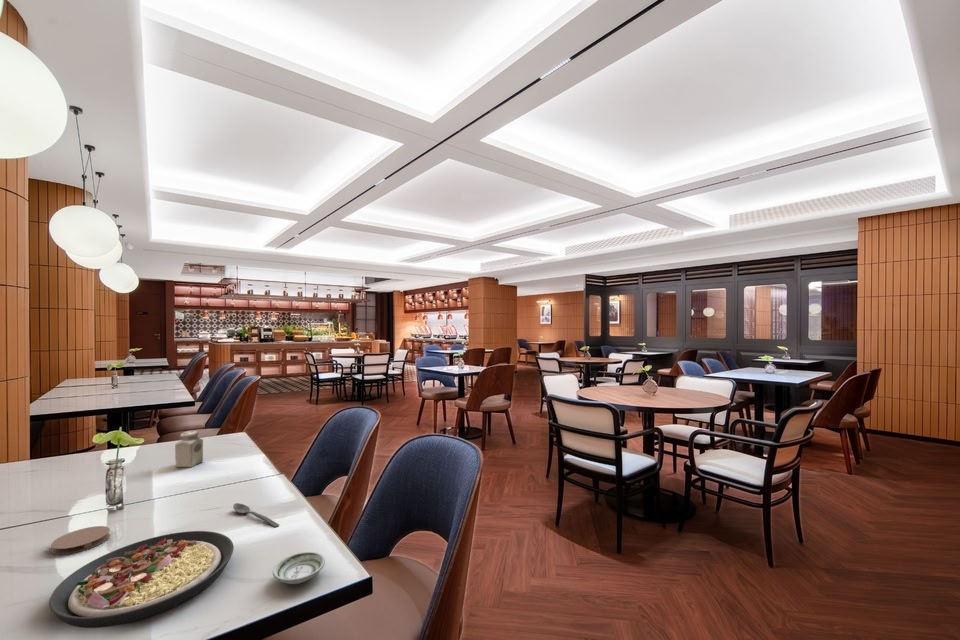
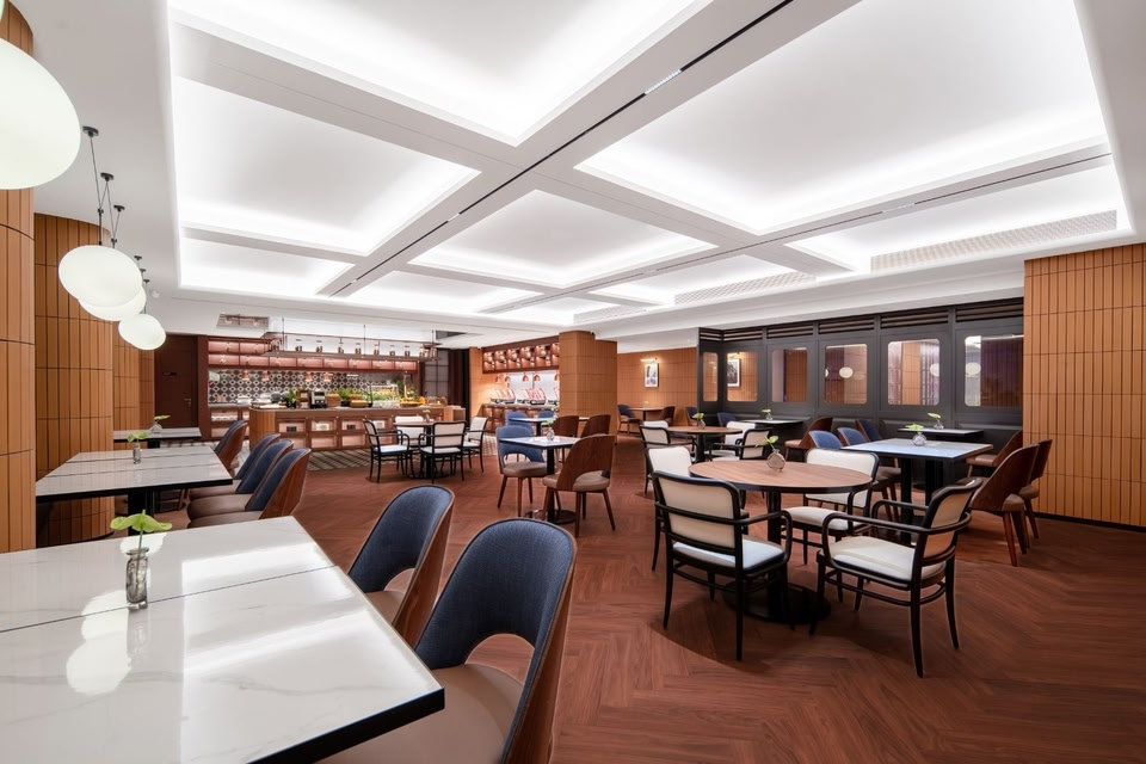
- plate [48,530,235,629]
- salt shaker [174,430,204,468]
- saucer [272,551,326,585]
- spoon [233,502,280,528]
- coaster [50,525,111,556]
